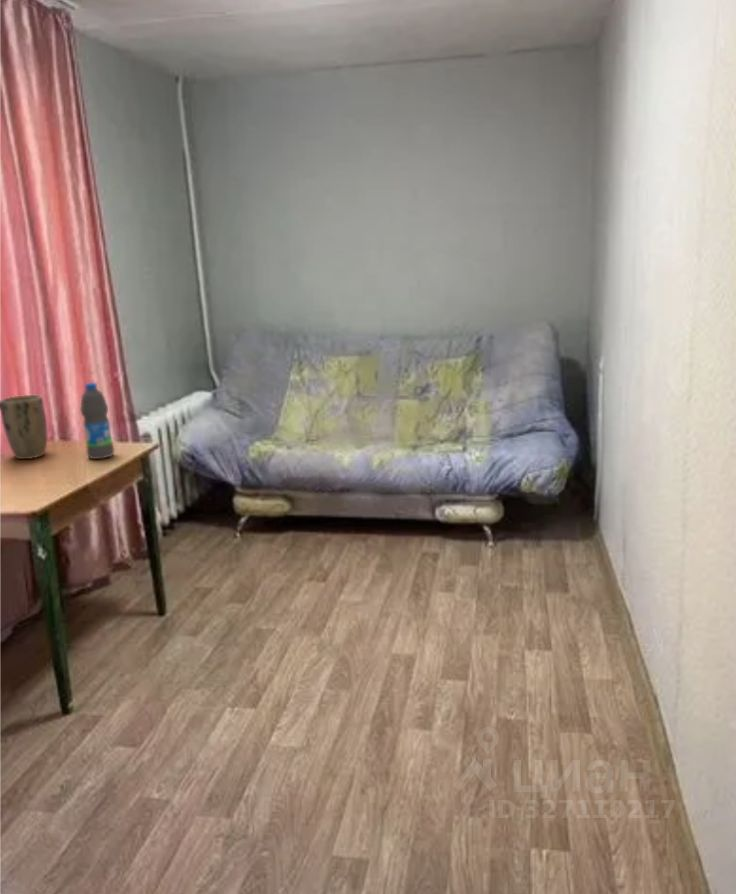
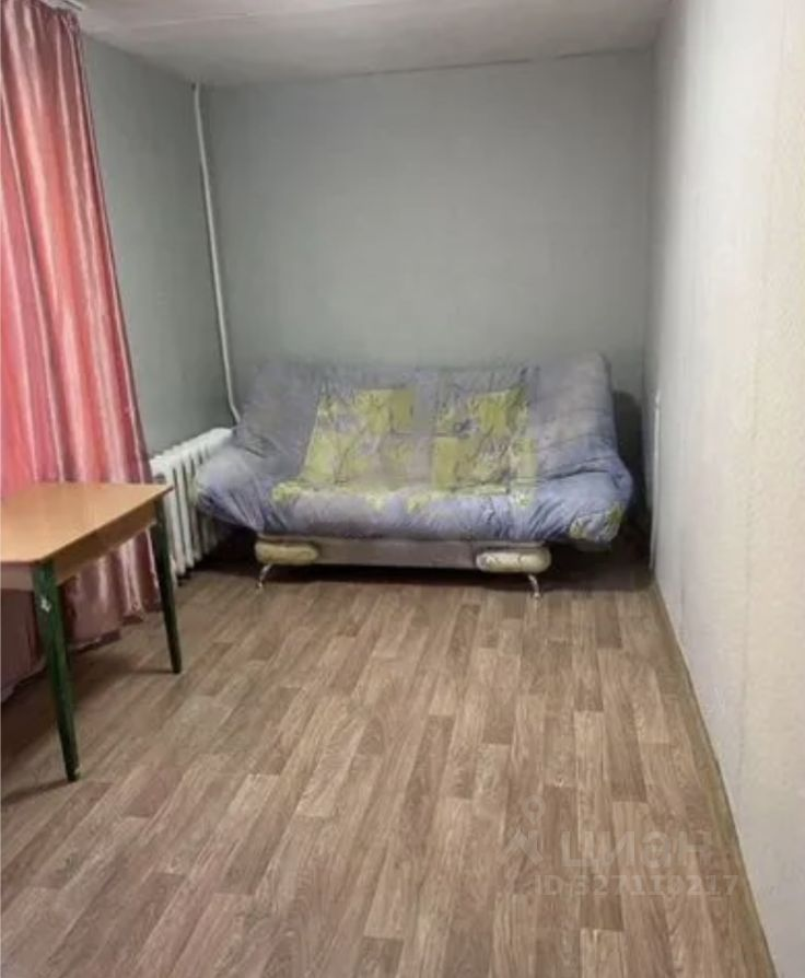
- water bottle [79,382,115,460]
- plant pot [0,394,48,460]
